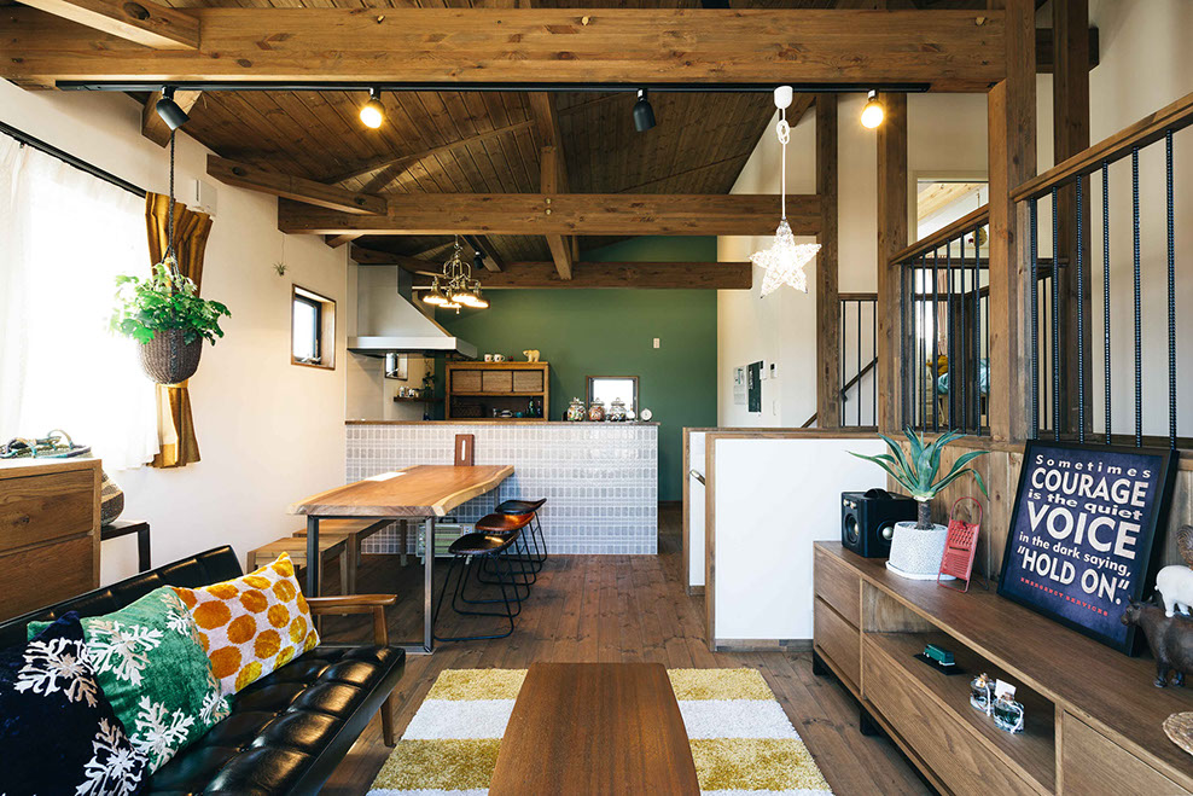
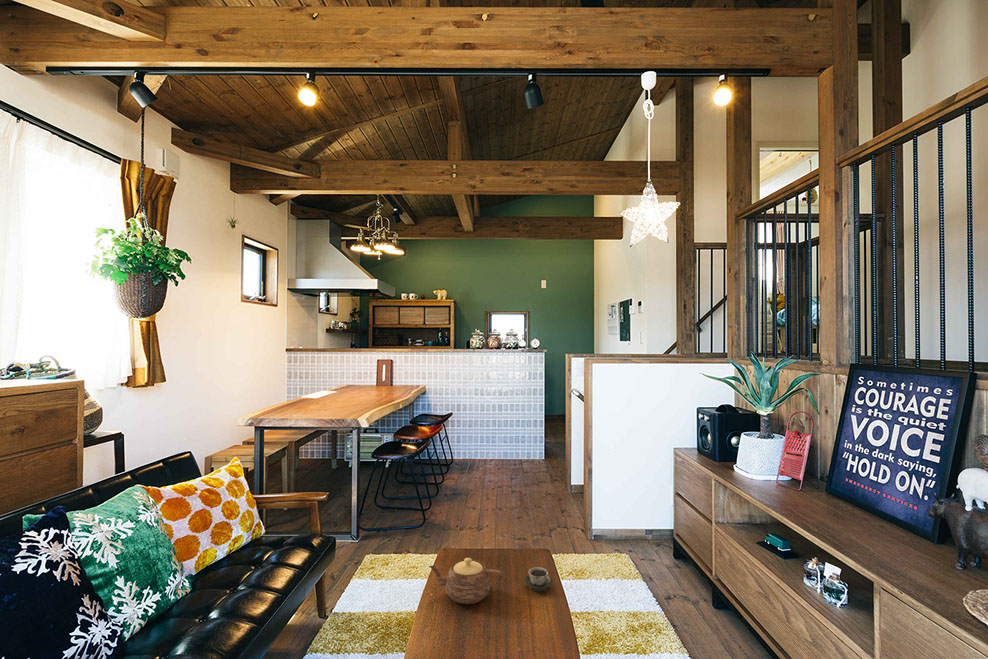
+ cup [523,566,554,593]
+ teapot [428,557,503,605]
